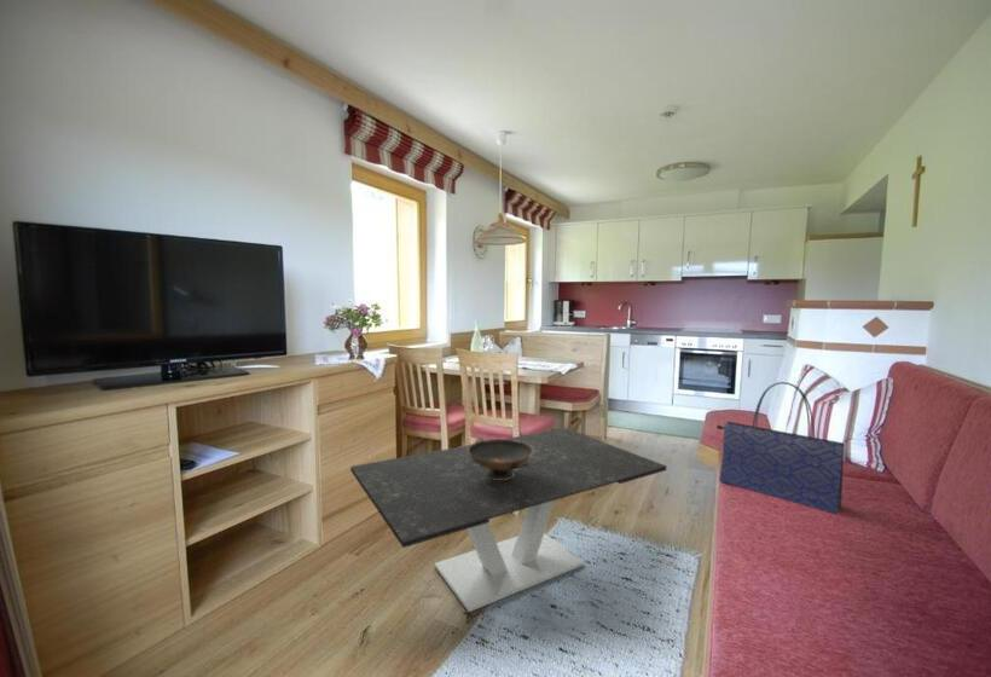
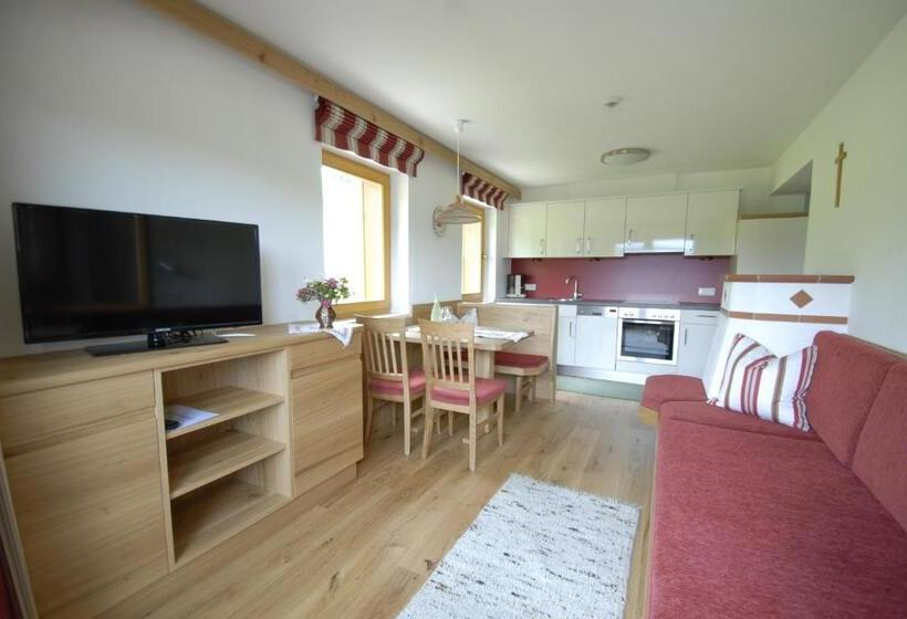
- coffee table [349,427,668,613]
- decorative bowl [468,436,534,480]
- tote bag [715,381,846,515]
